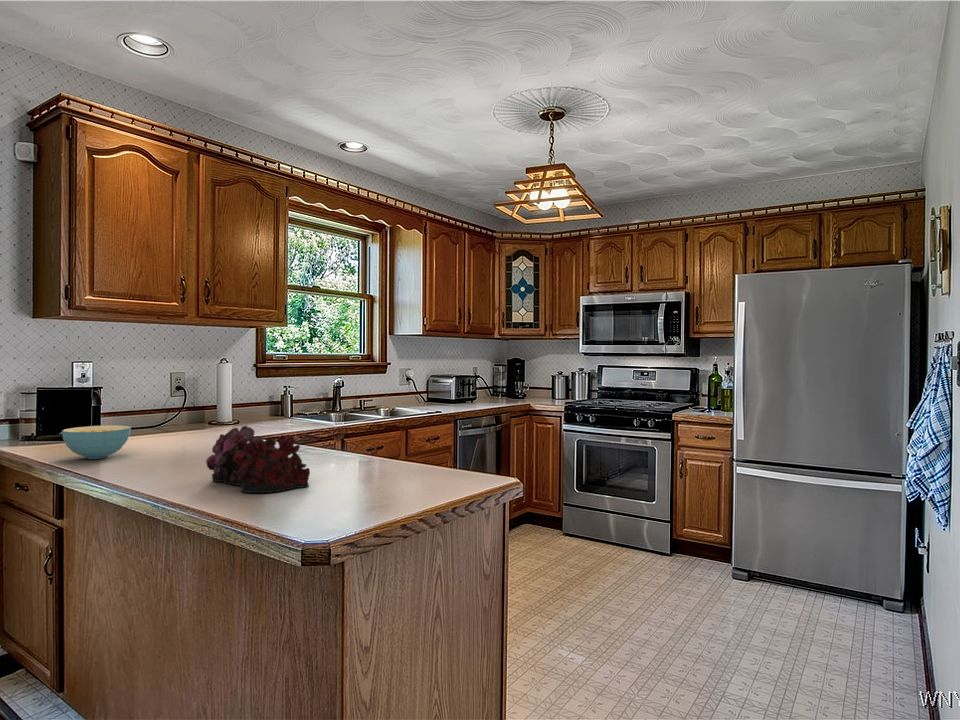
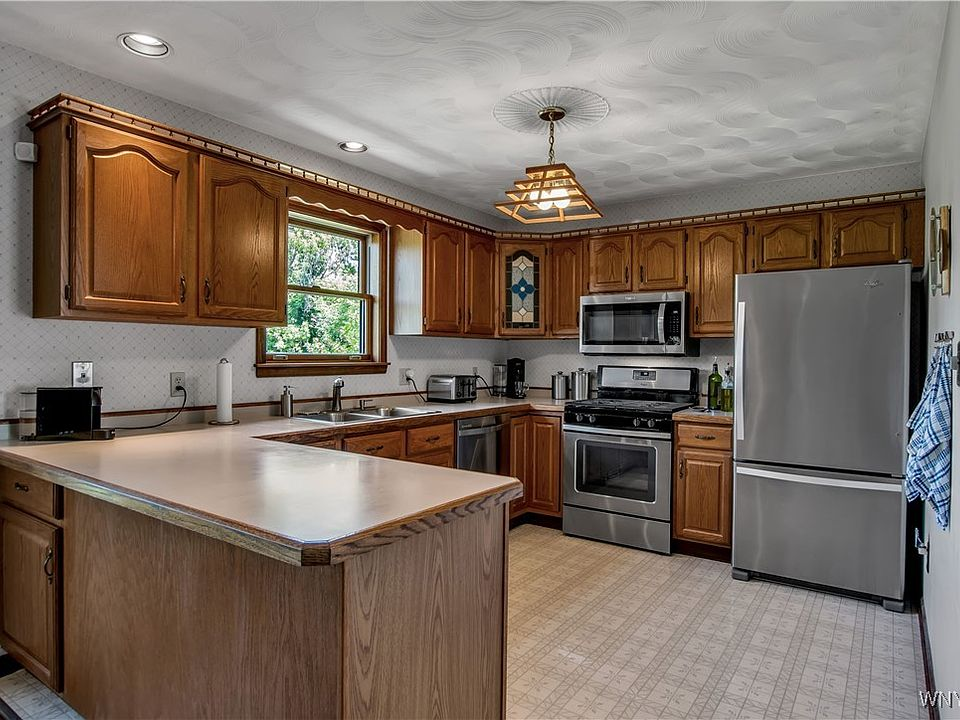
- cereal bowl [61,424,132,460]
- flower arrangement [205,425,311,494]
